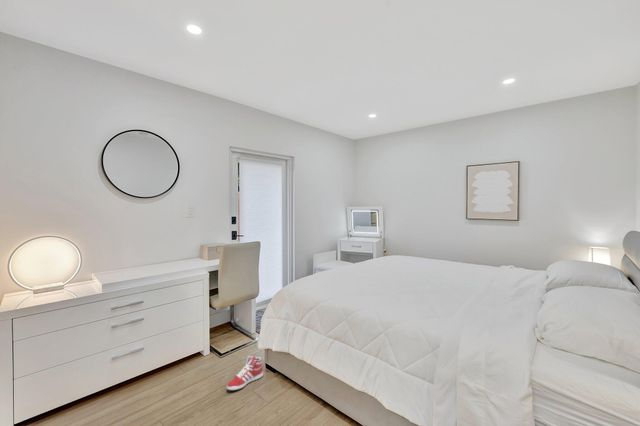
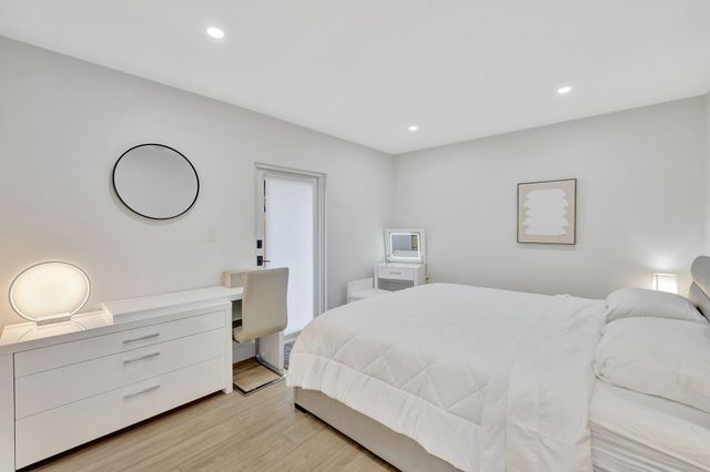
- sneaker [226,355,264,391]
